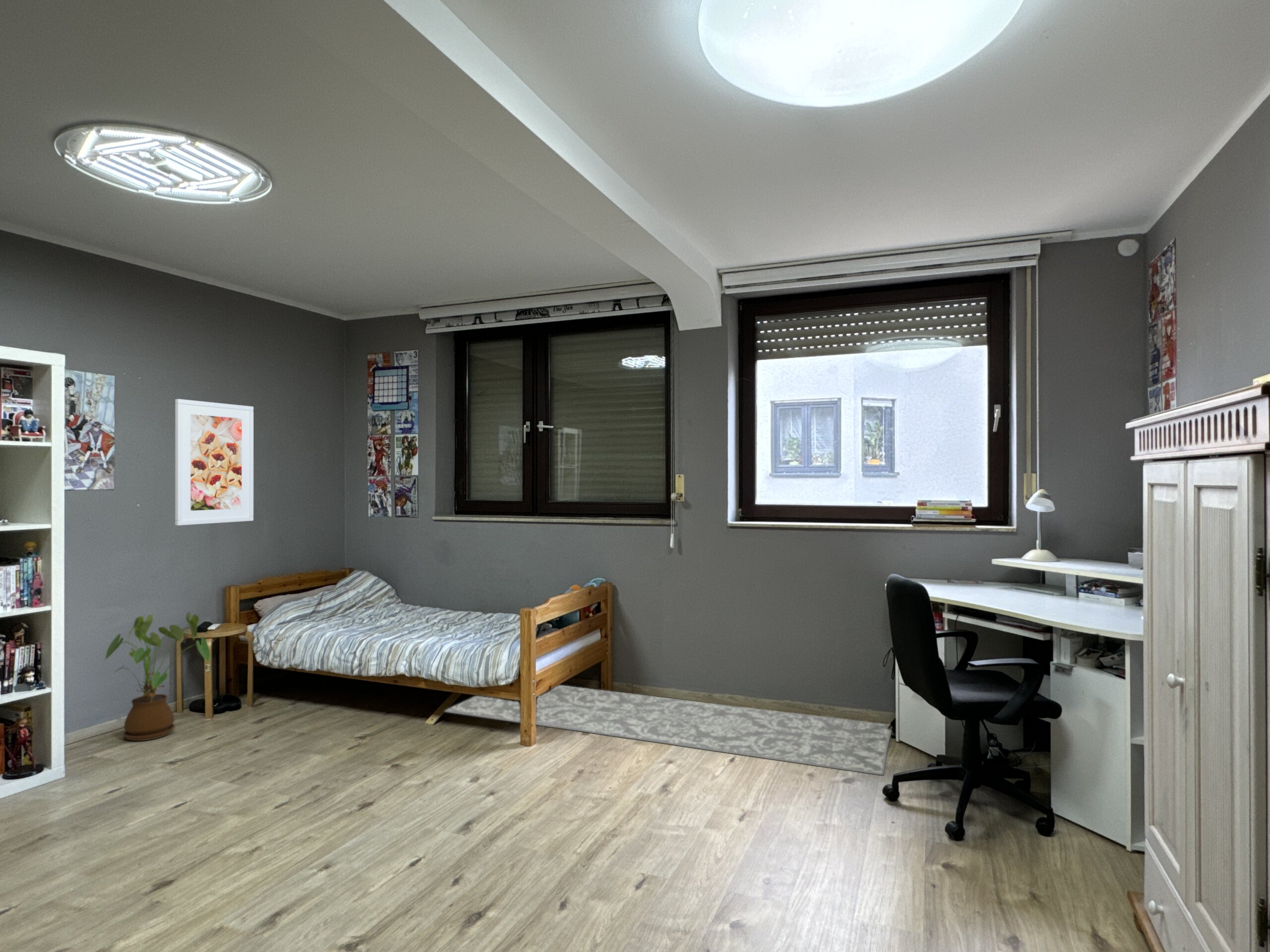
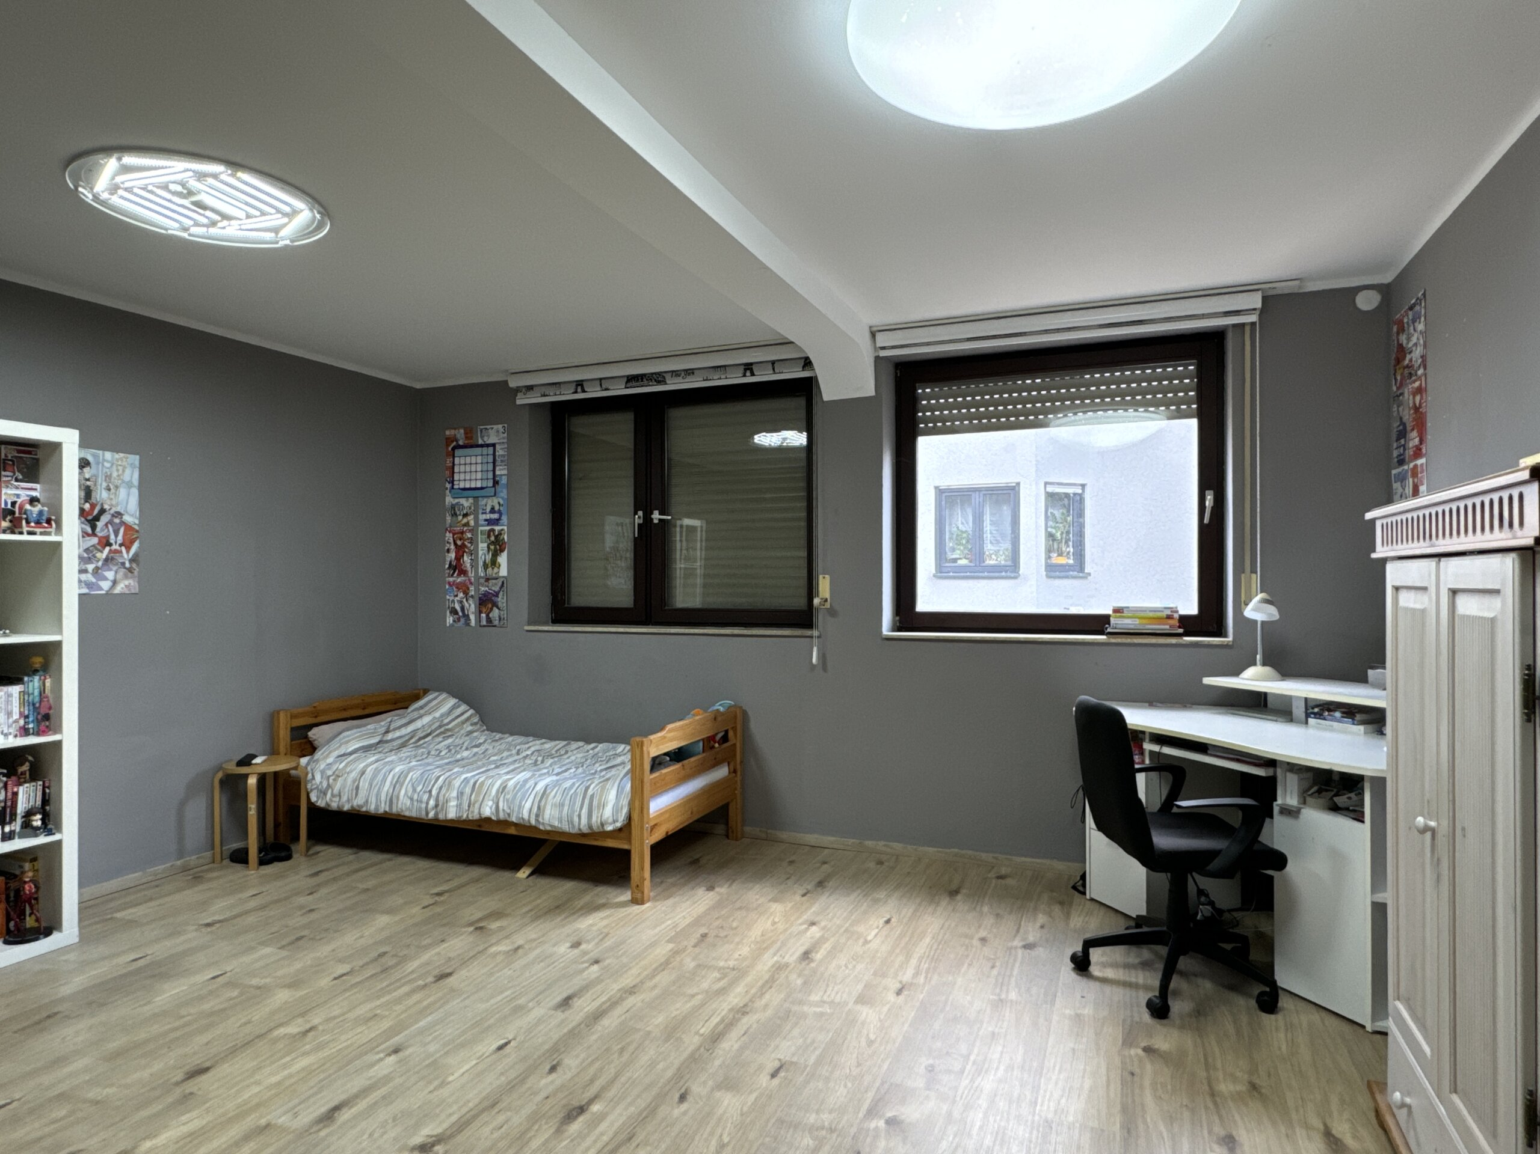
- house plant [104,611,210,741]
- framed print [175,398,254,526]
- rug [444,685,892,776]
